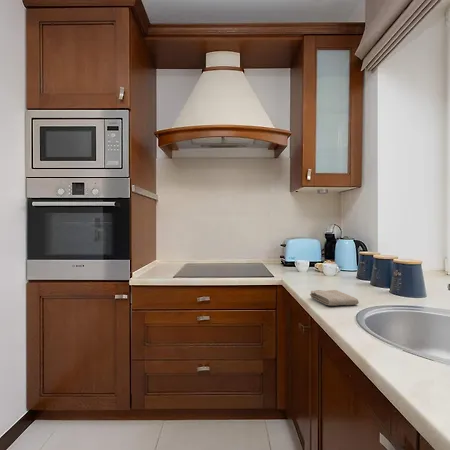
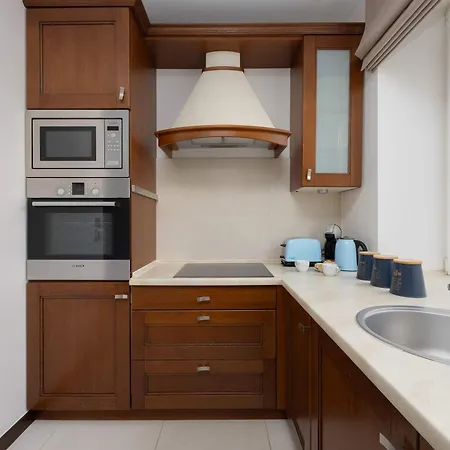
- washcloth [309,289,360,307]
